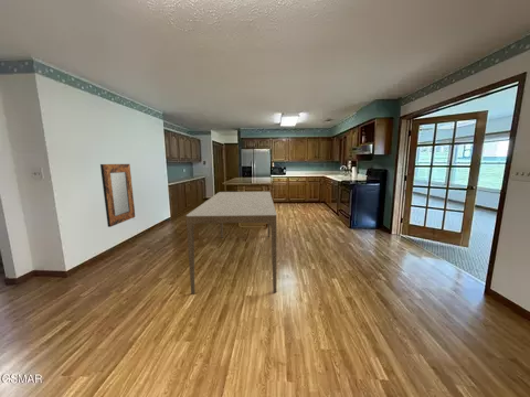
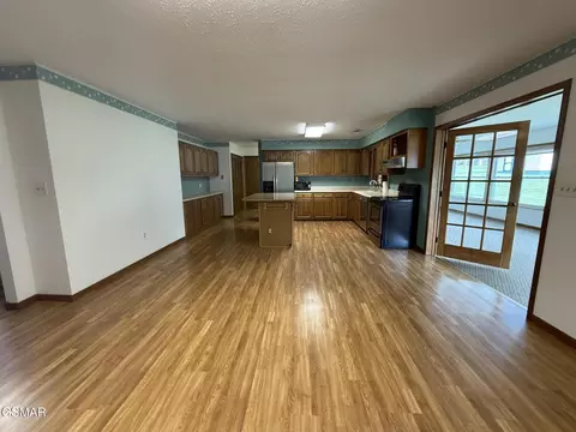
- dining table [186,191,278,296]
- home mirror [99,163,136,228]
